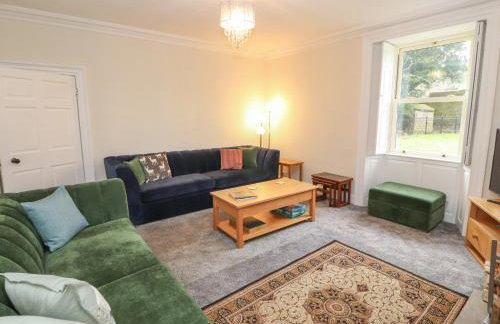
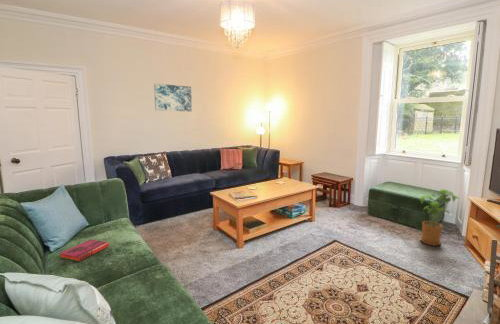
+ hardback book [59,238,110,262]
+ wall art [153,82,193,113]
+ house plant [419,188,462,247]
